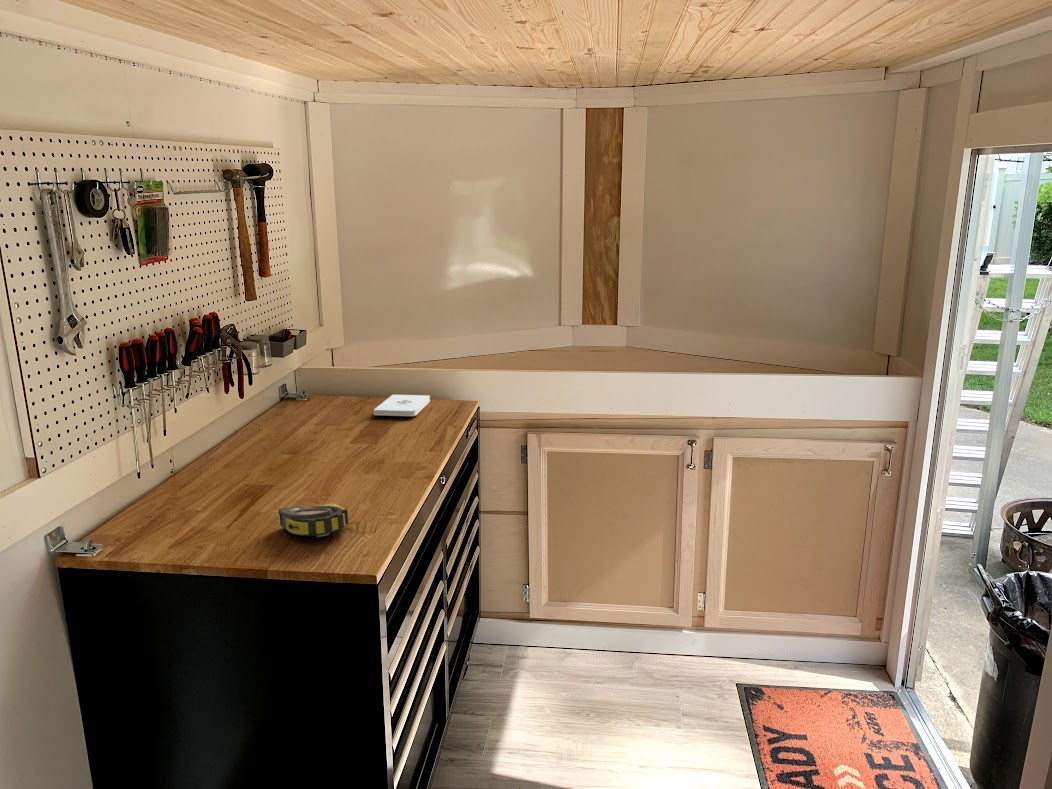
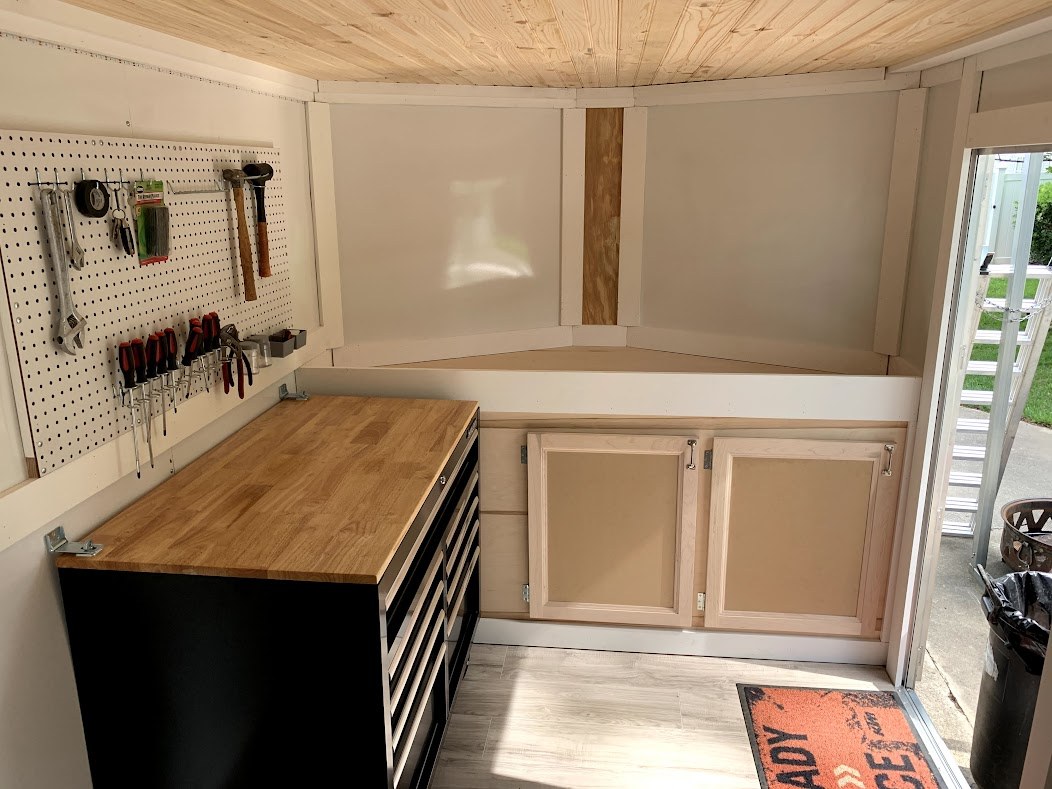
- tape measure [276,503,350,538]
- notepad [373,394,431,417]
